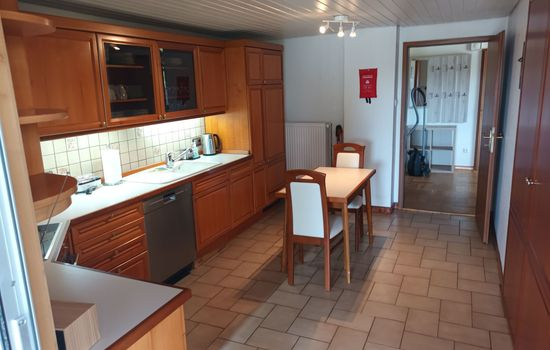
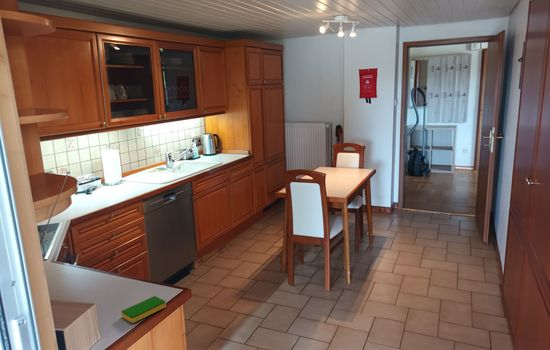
+ dish sponge [120,295,167,324]
